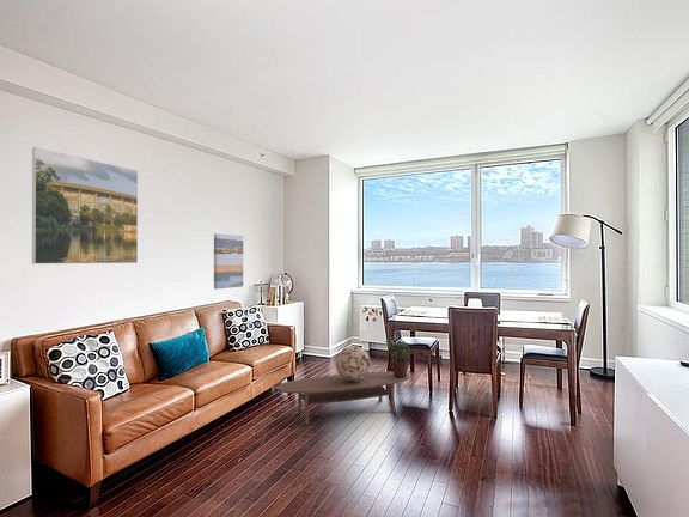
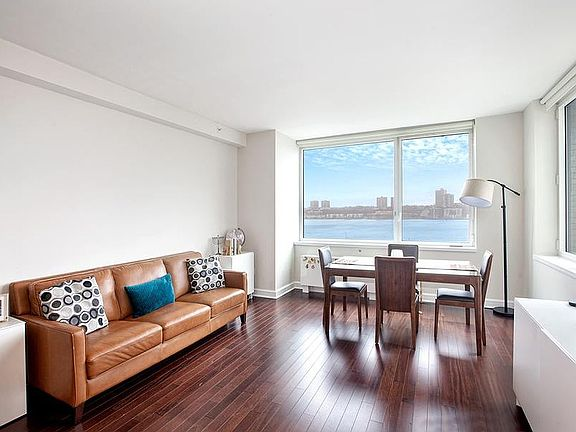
- potted plant [384,336,411,378]
- coffee table [276,370,411,426]
- wall art [213,232,244,291]
- decorative globe [335,345,372,382]
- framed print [31,146,139,266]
